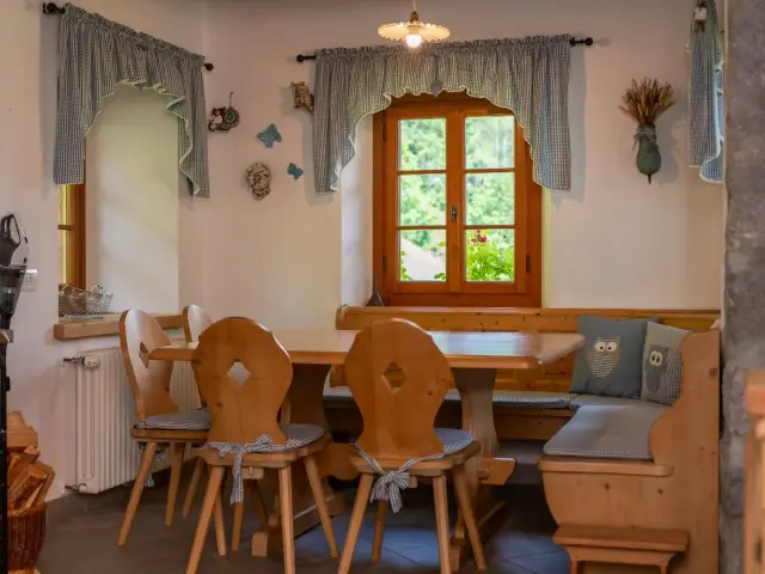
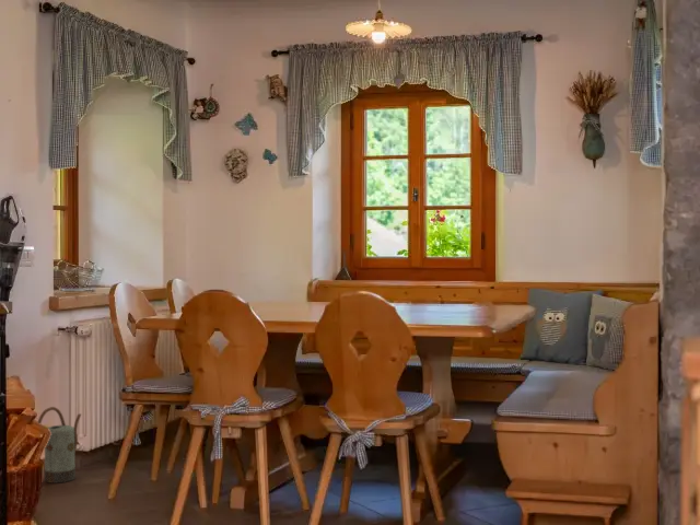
+ watering can [37,406,82,485]
